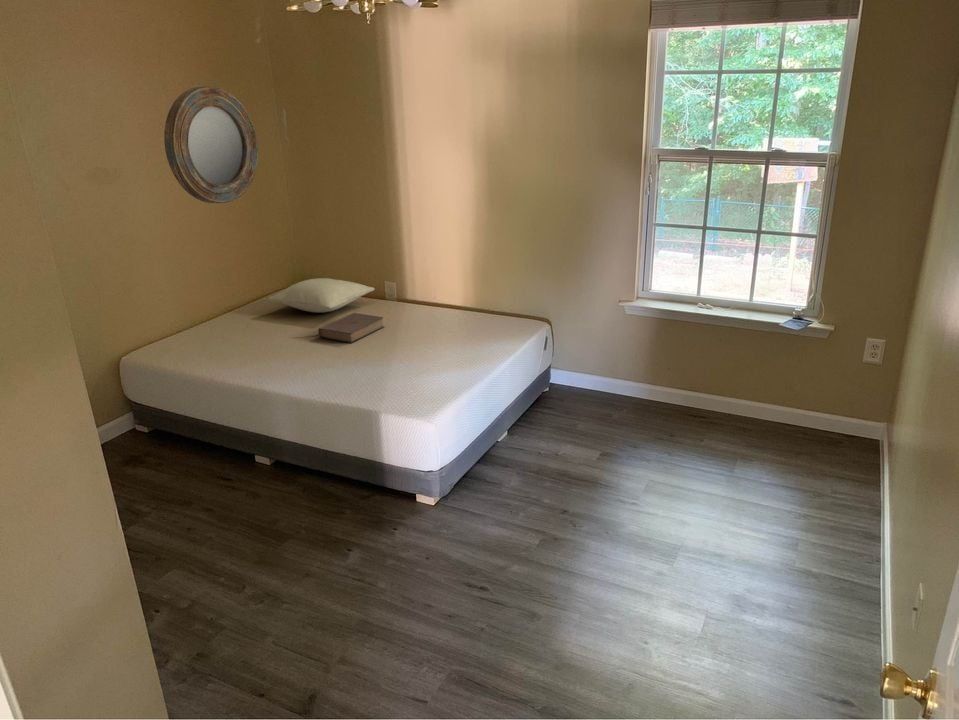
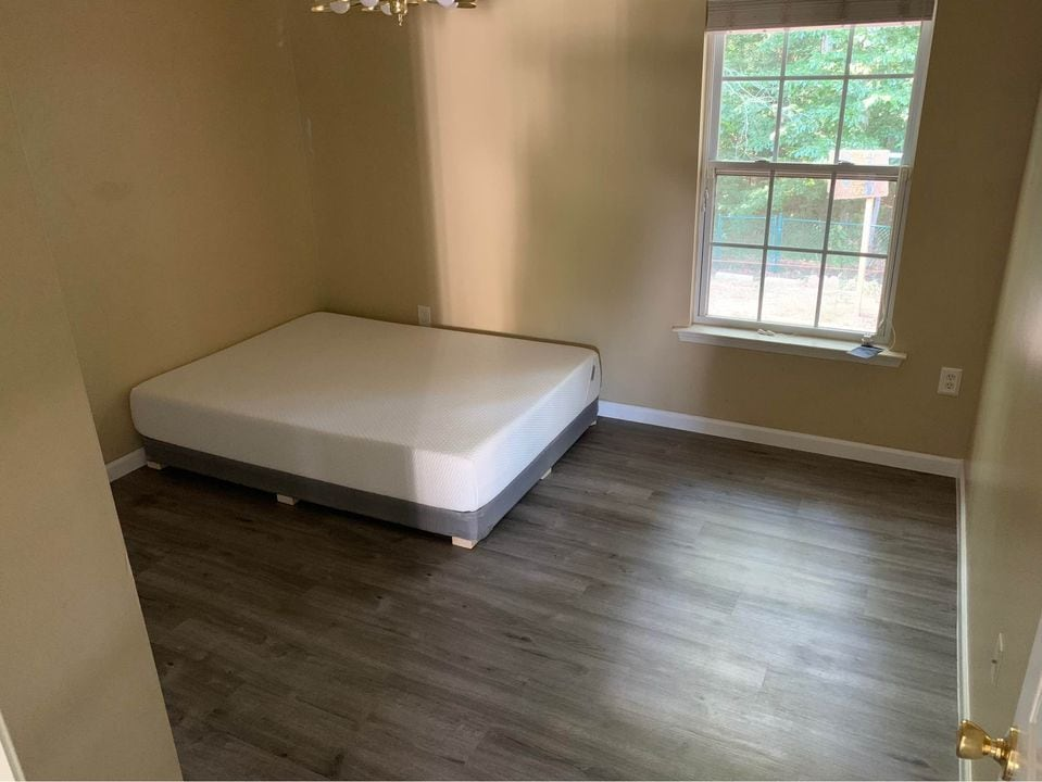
- home mirror [163,85,259,204]
- book [318,312,385,344]
- pillow [267,277,376,313]
